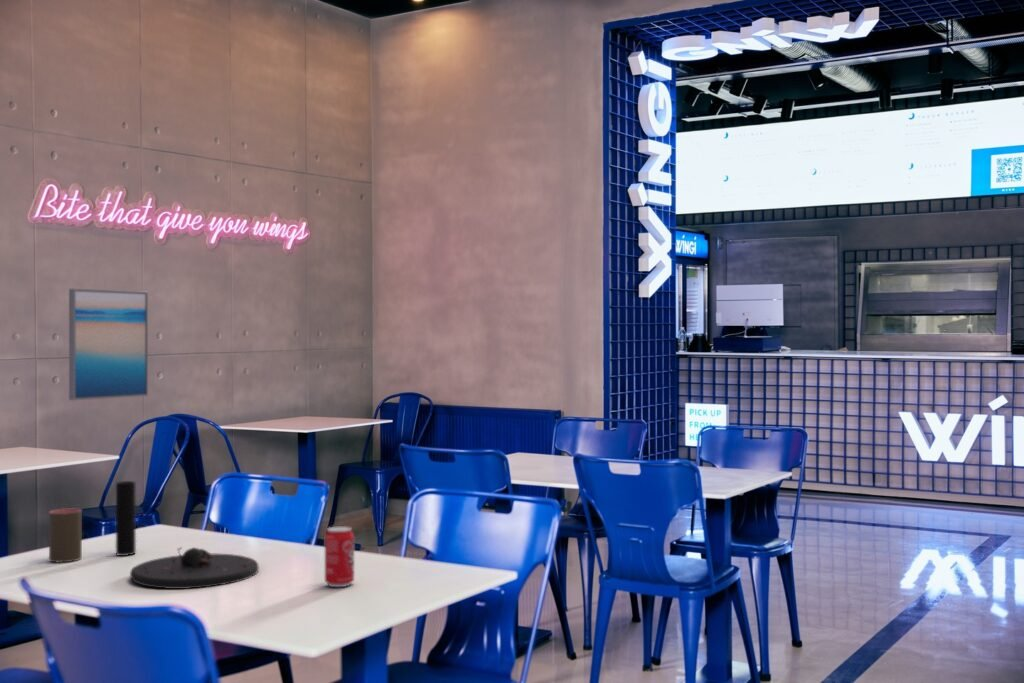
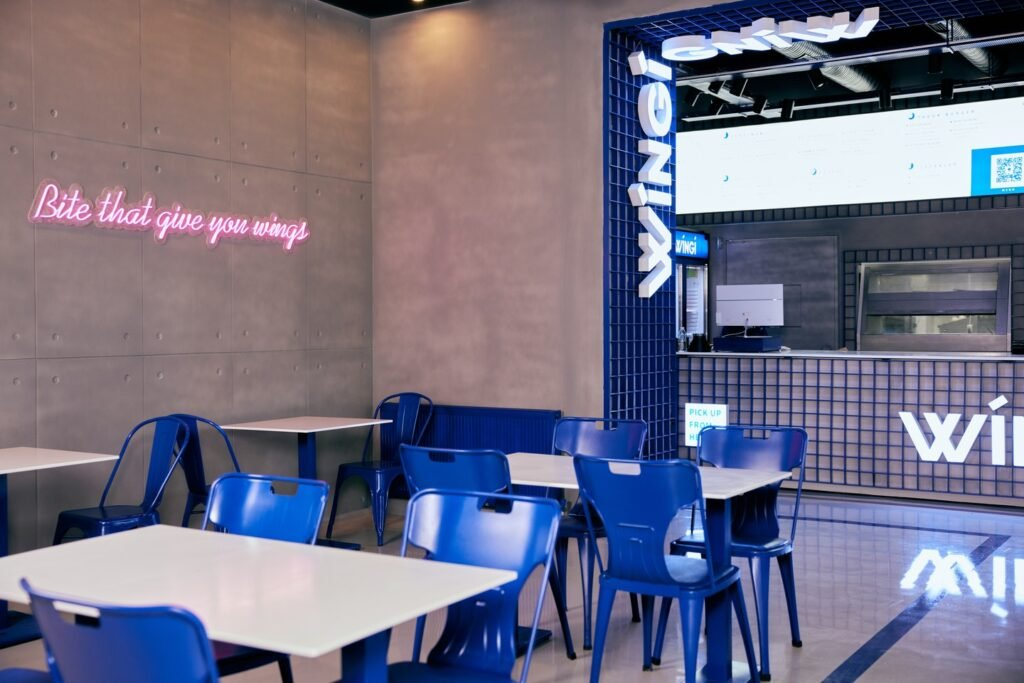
- cup [115,480,137,557]
- wall art [68,288,149,401]
- beverage can [324,525,355,588]
- cup [48,508,83,563]
- plate [129,546,260,590]
